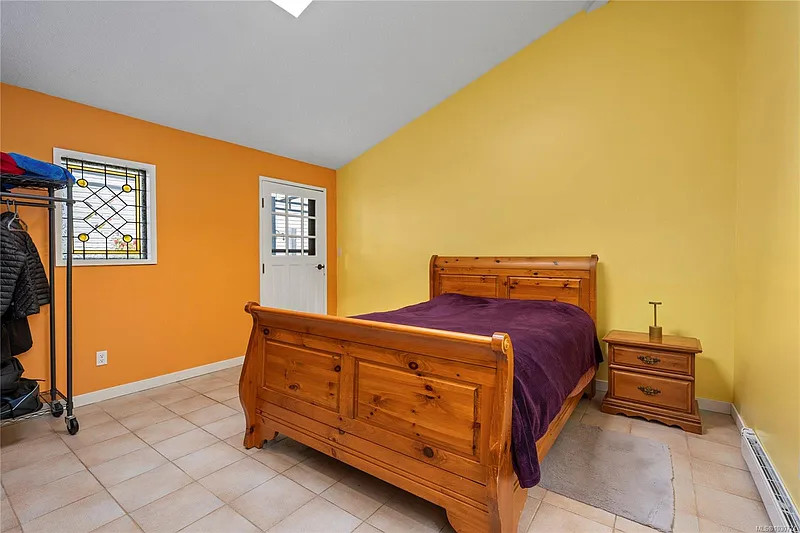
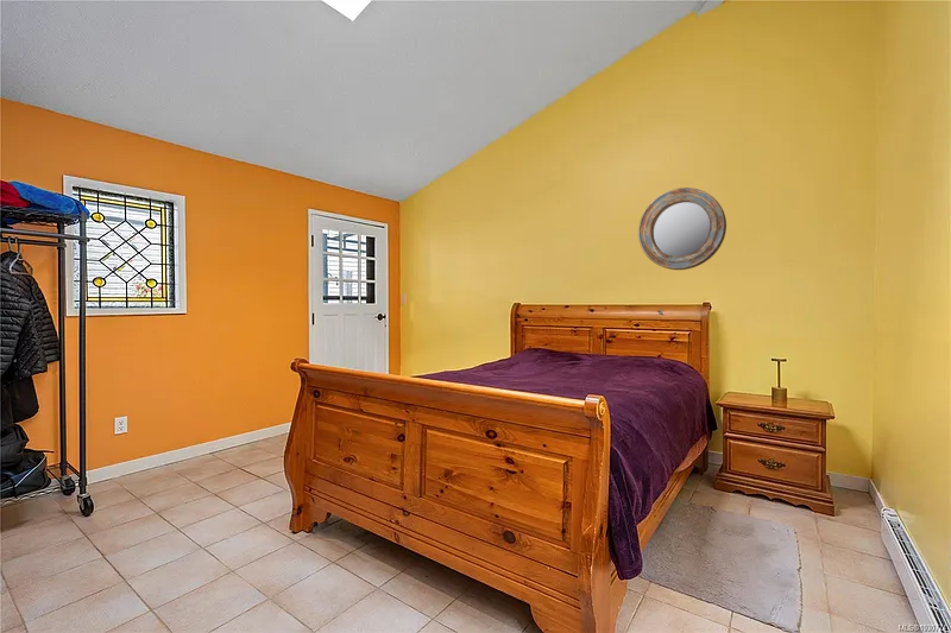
+ home mirror [637,186,728,271]
